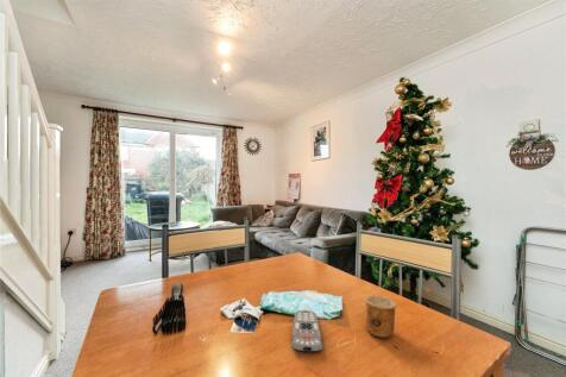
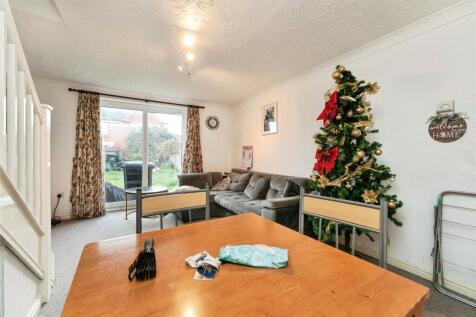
- cup [364,295,397,339]
- remote control [290,309,323,353]
